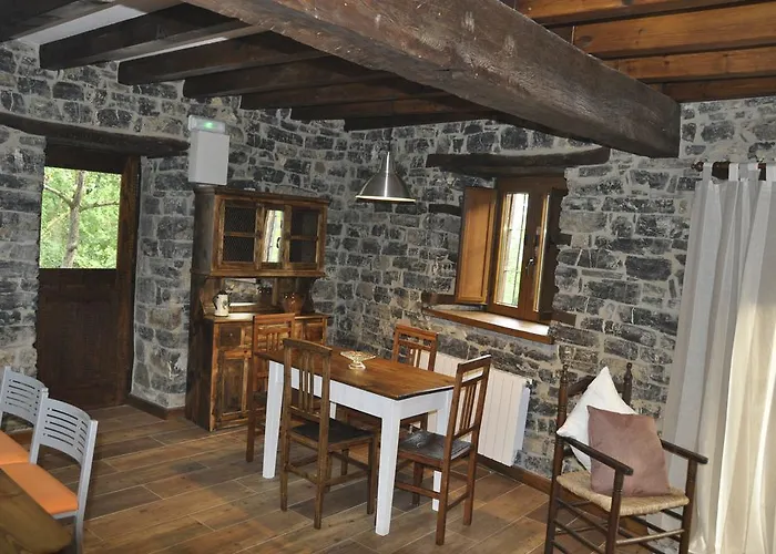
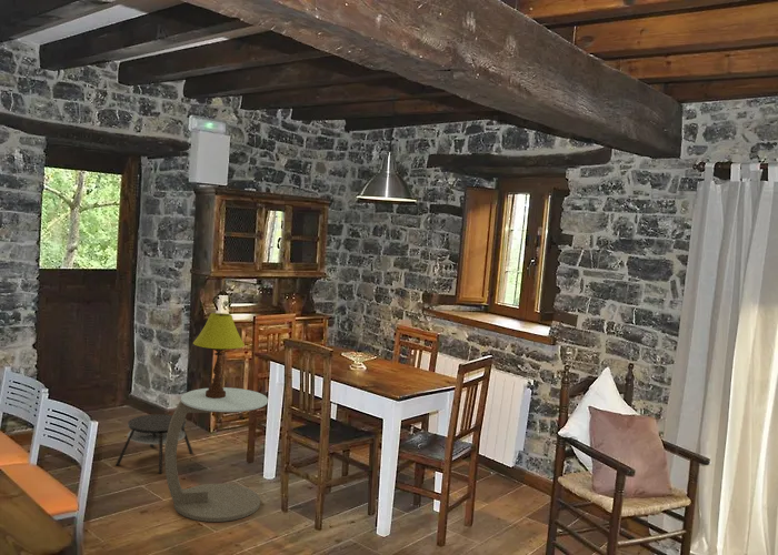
+ table lamp [192,312,246,398]
+ side table [163,386,269,523]
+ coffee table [114,413,194,474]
